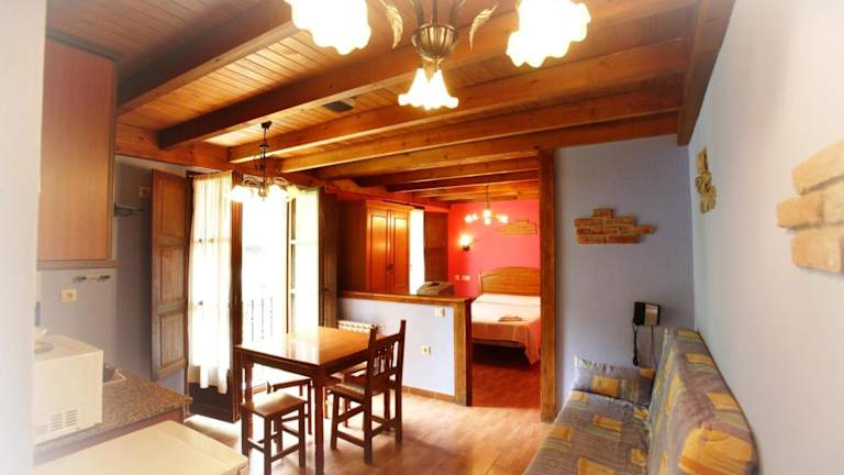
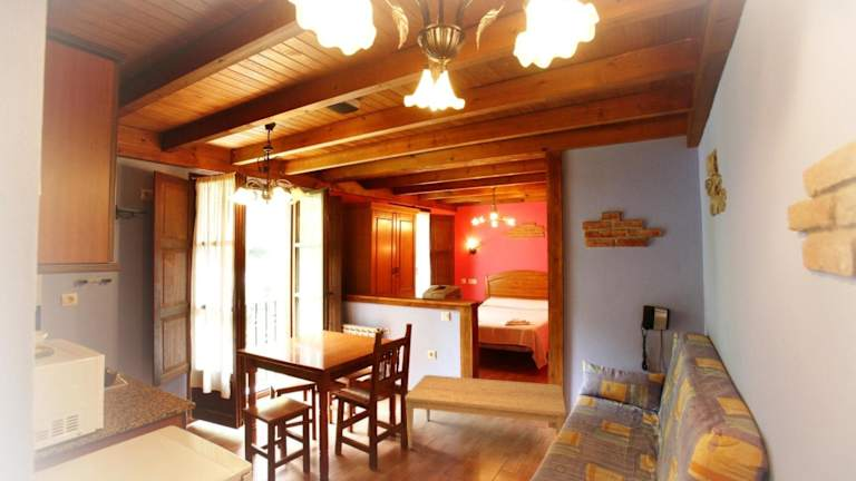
+ coffee table [405,374,567,450]
